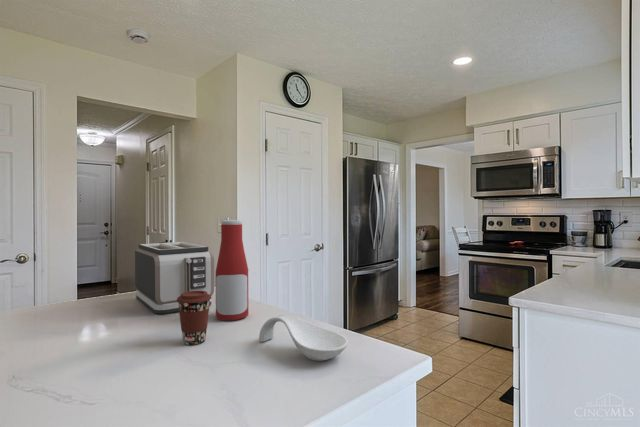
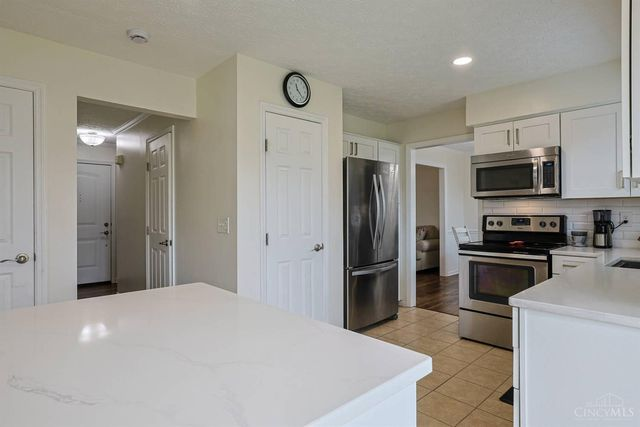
- bottle [215,219,249,321]
- coffee cup [176,291,213,346]
- toaster [134,241,215,315]
- spoon rest [258,314,349,362]
